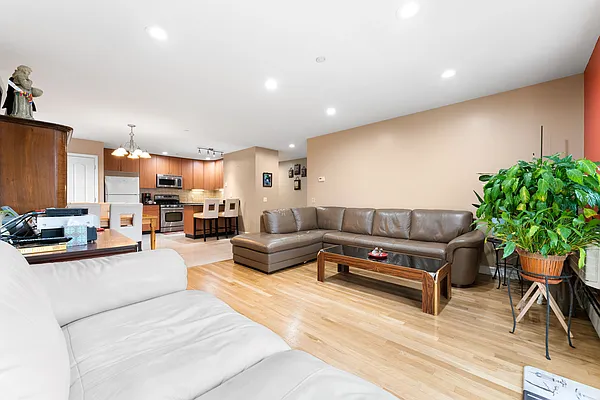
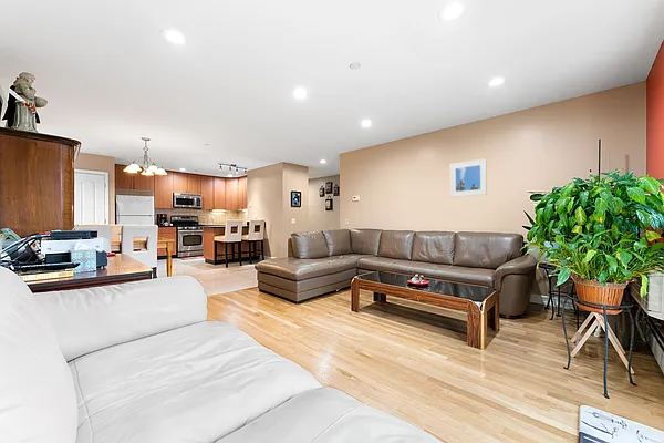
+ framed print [449,157,488,198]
